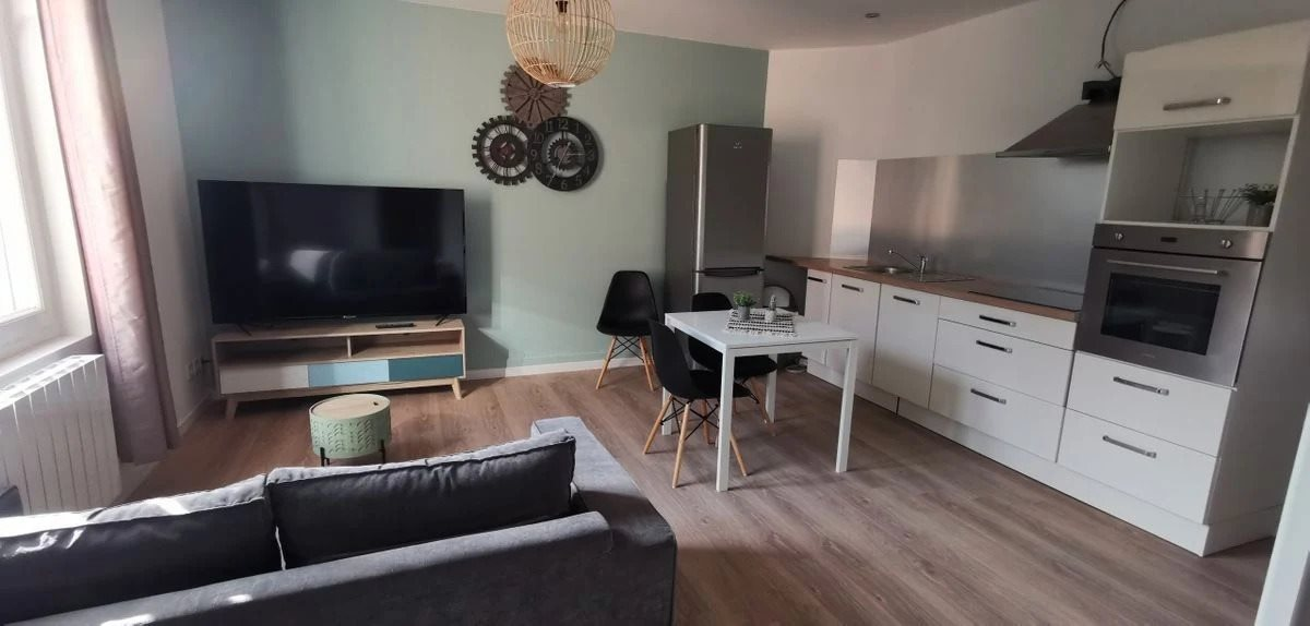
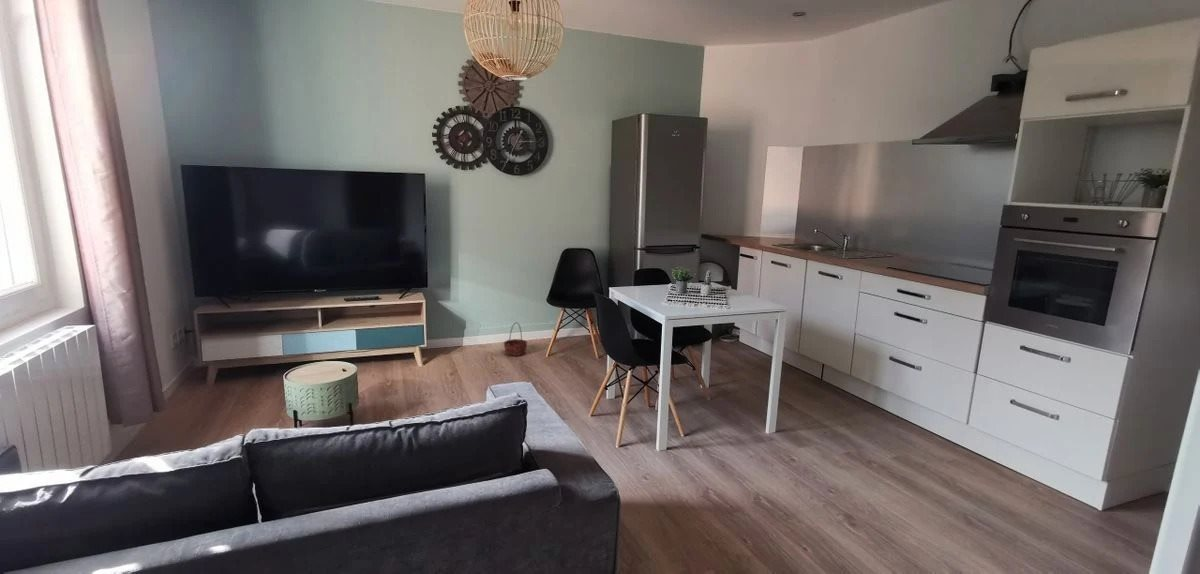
+ basket [502,321,529,357]
